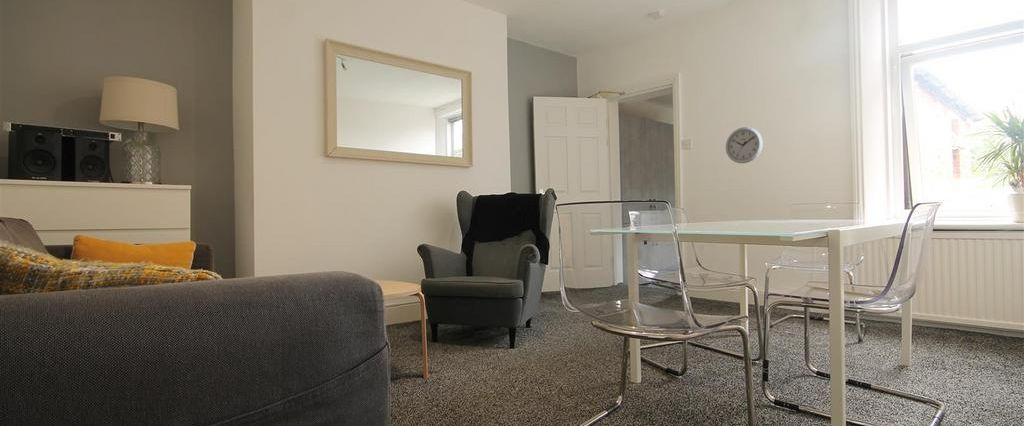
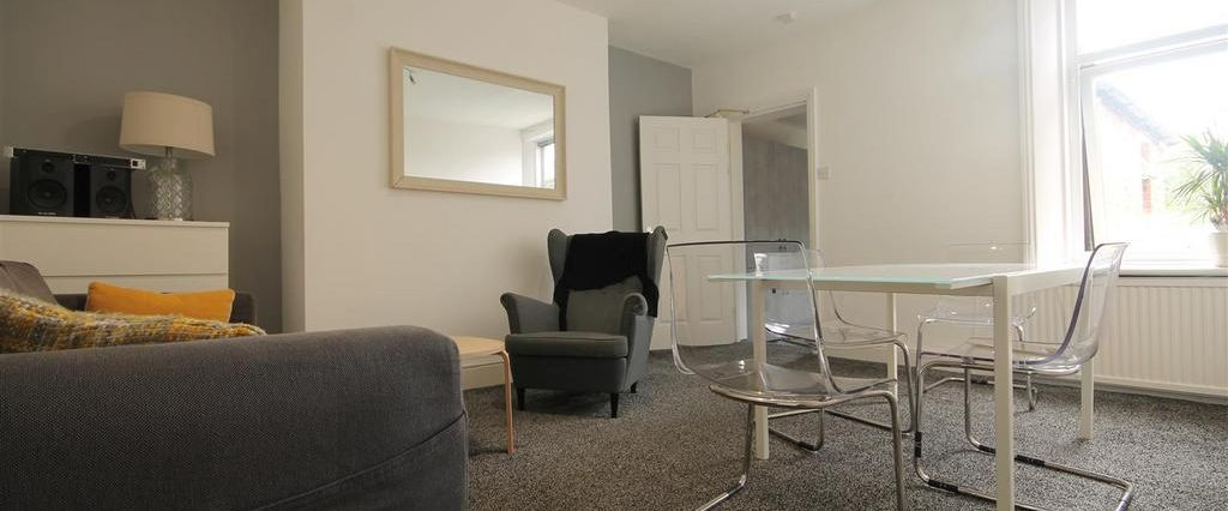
- wall clock [725,126,764,164]
